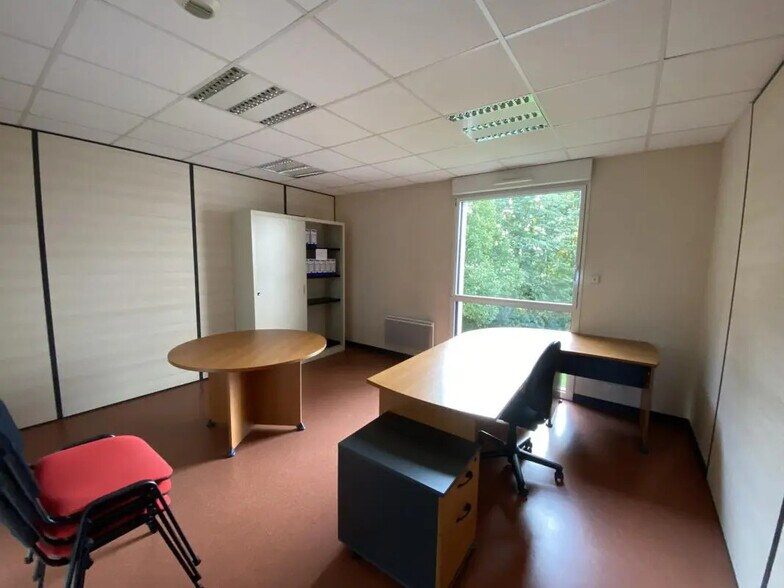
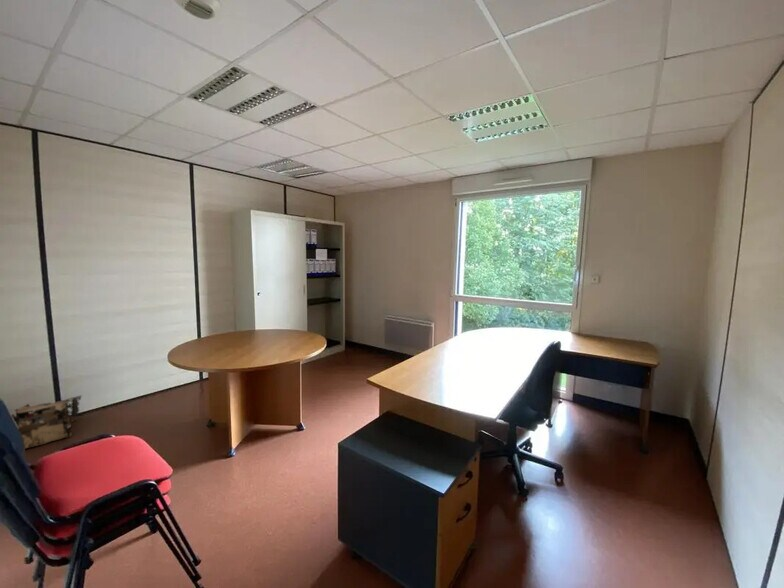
+ cardboard box [10,395,84,449]
